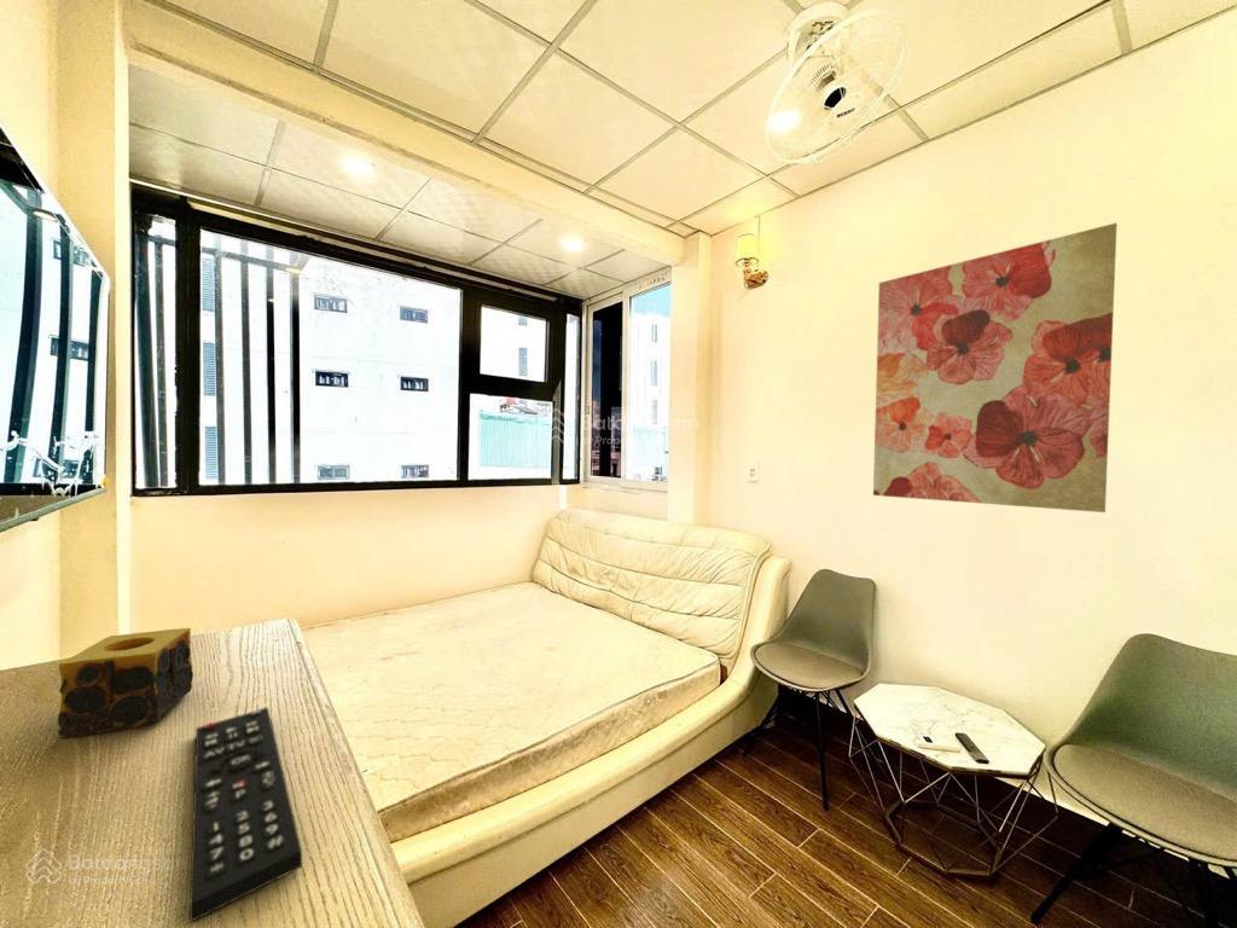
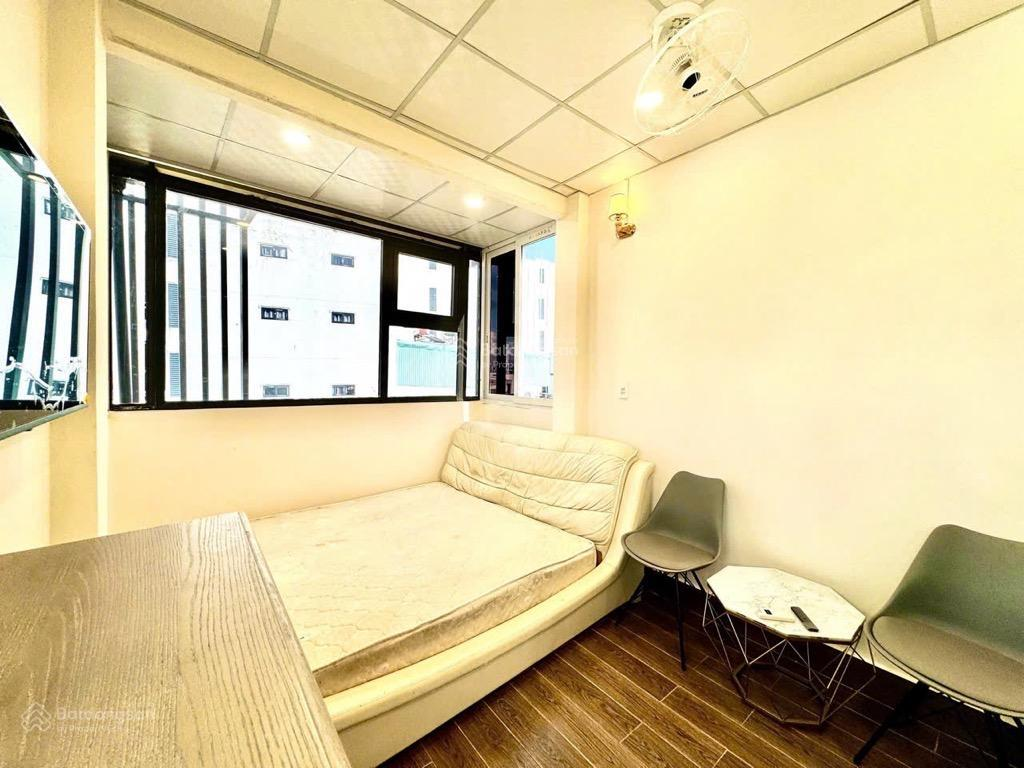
- remote control [188,707,303,924]
- candle [57,627,194,740]
- wall art [872,222,1119,514]
